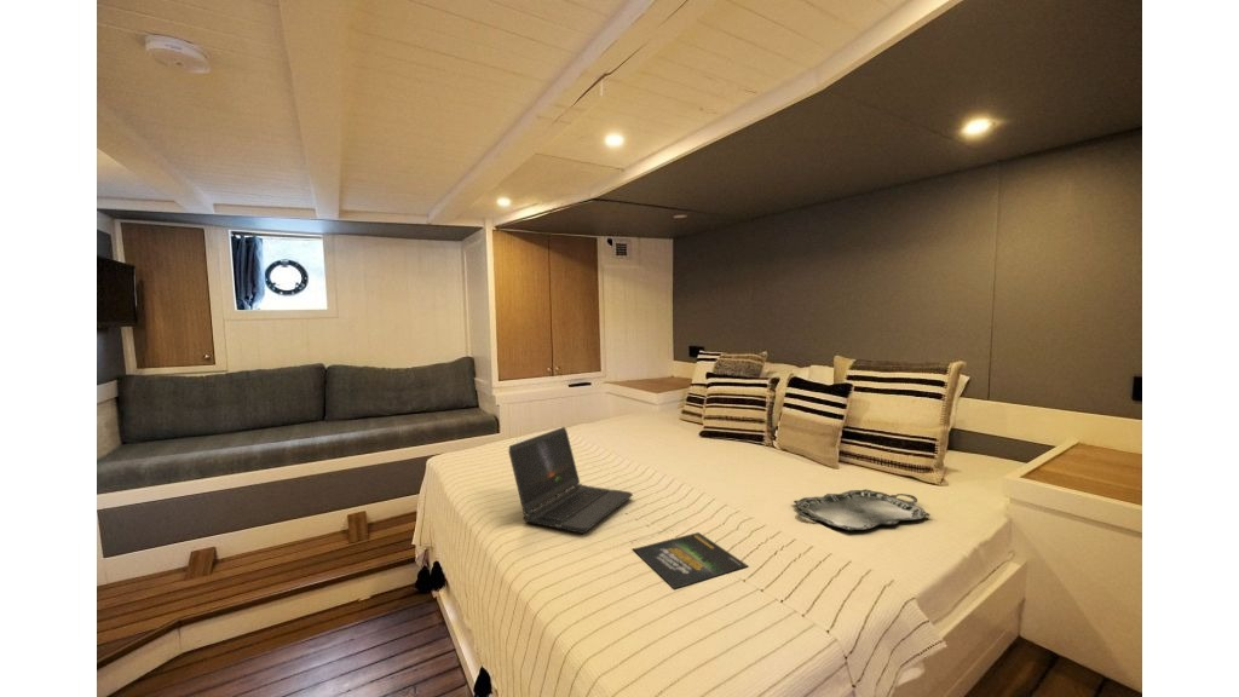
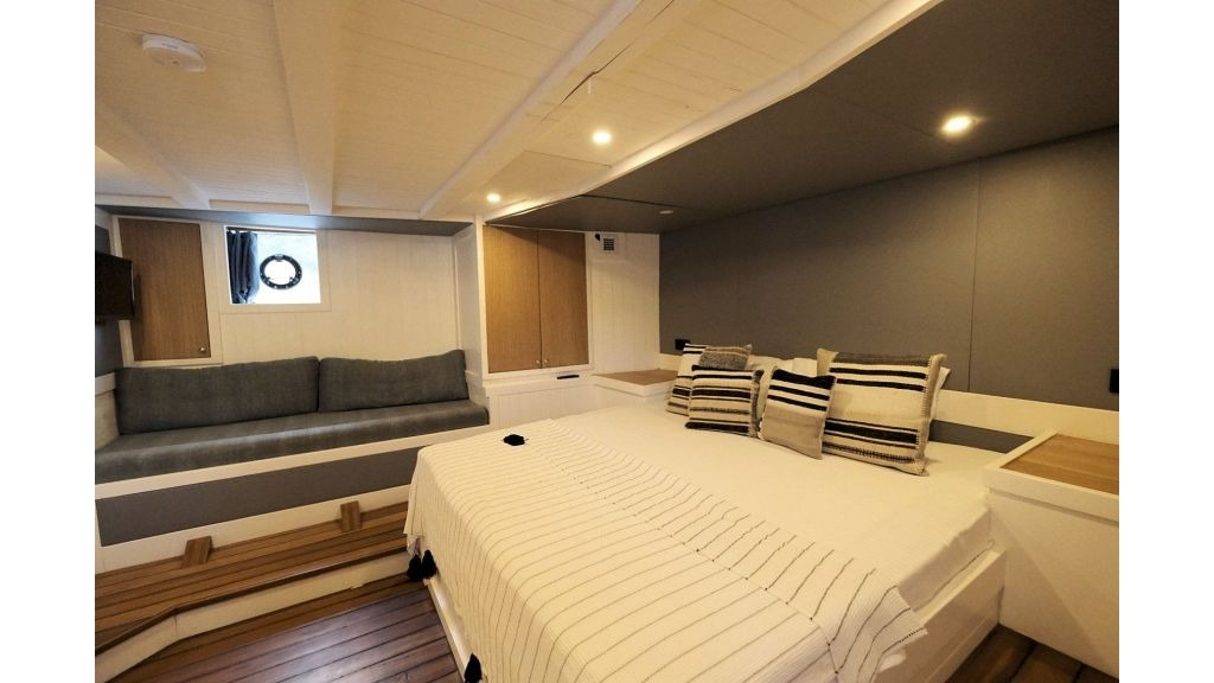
- laptop computer [507,426,634,535]
- serving tray [793,489,932,531]
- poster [632,531,749,591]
